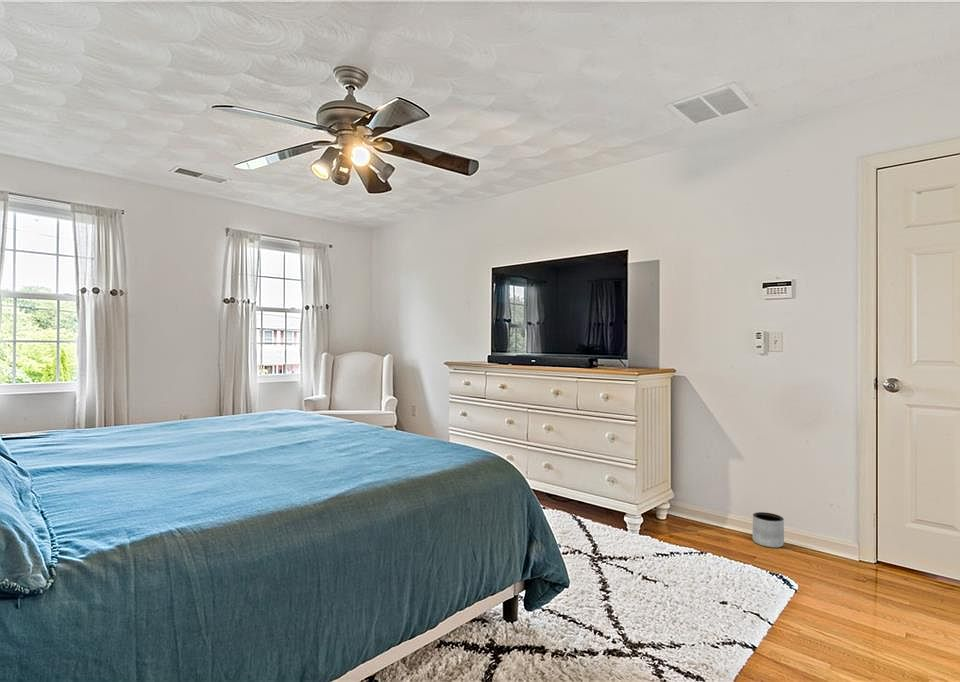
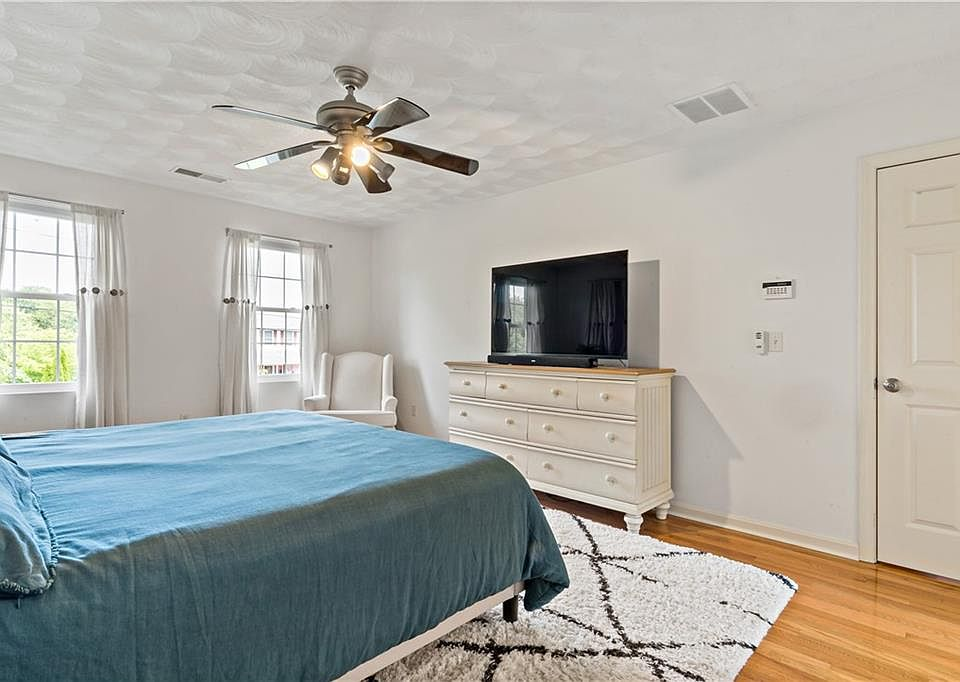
- planter [752,511,785,549]
